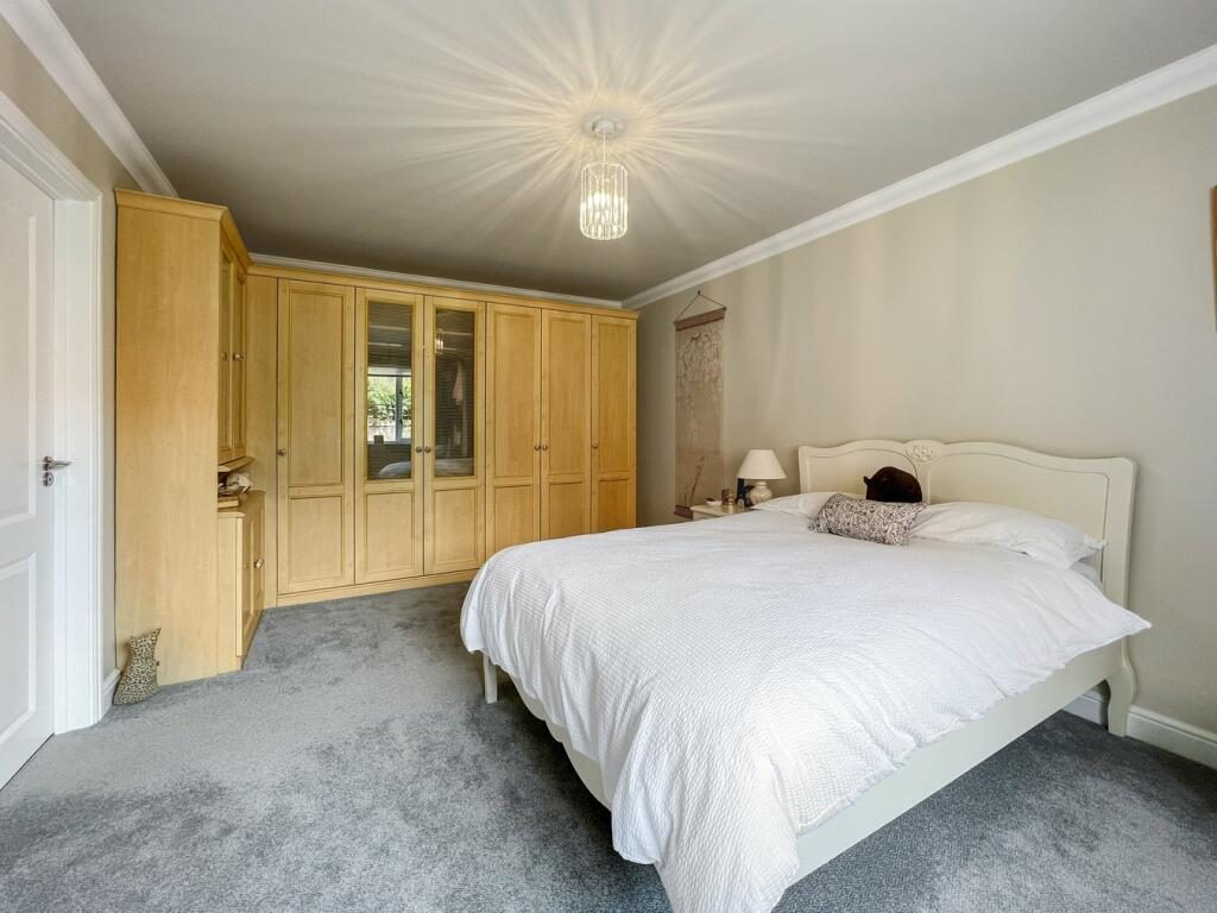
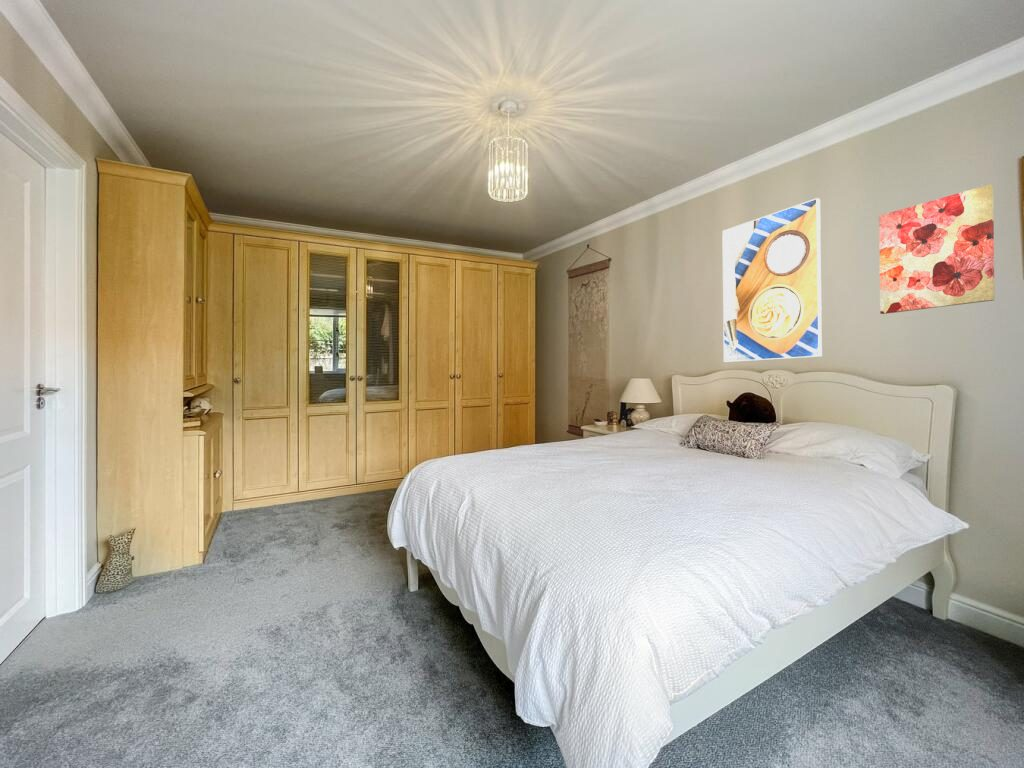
+ wall art [878,183,996,315]
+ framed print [721,197,823,363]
